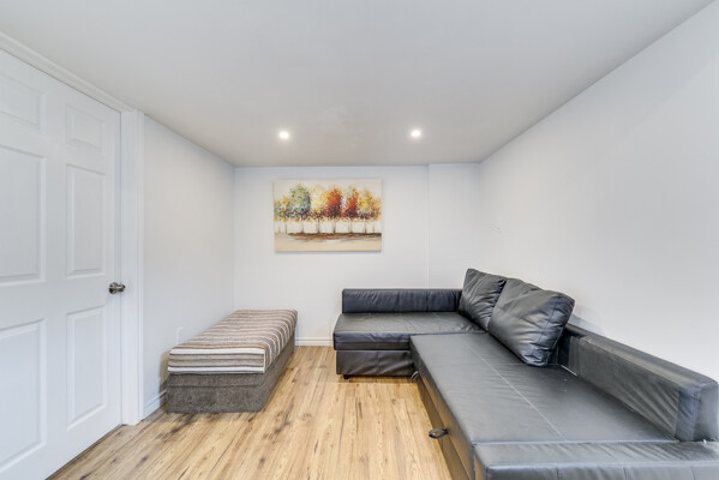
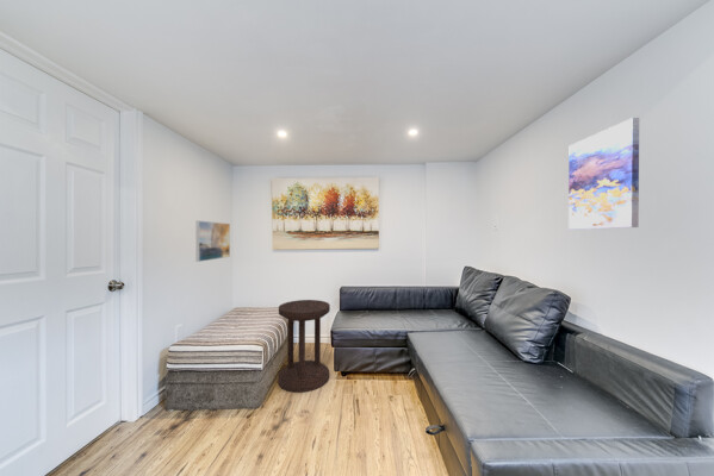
+ side table [278,299,331,394]
+ wall art [567,117,640,231]
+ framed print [195,220,231,263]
